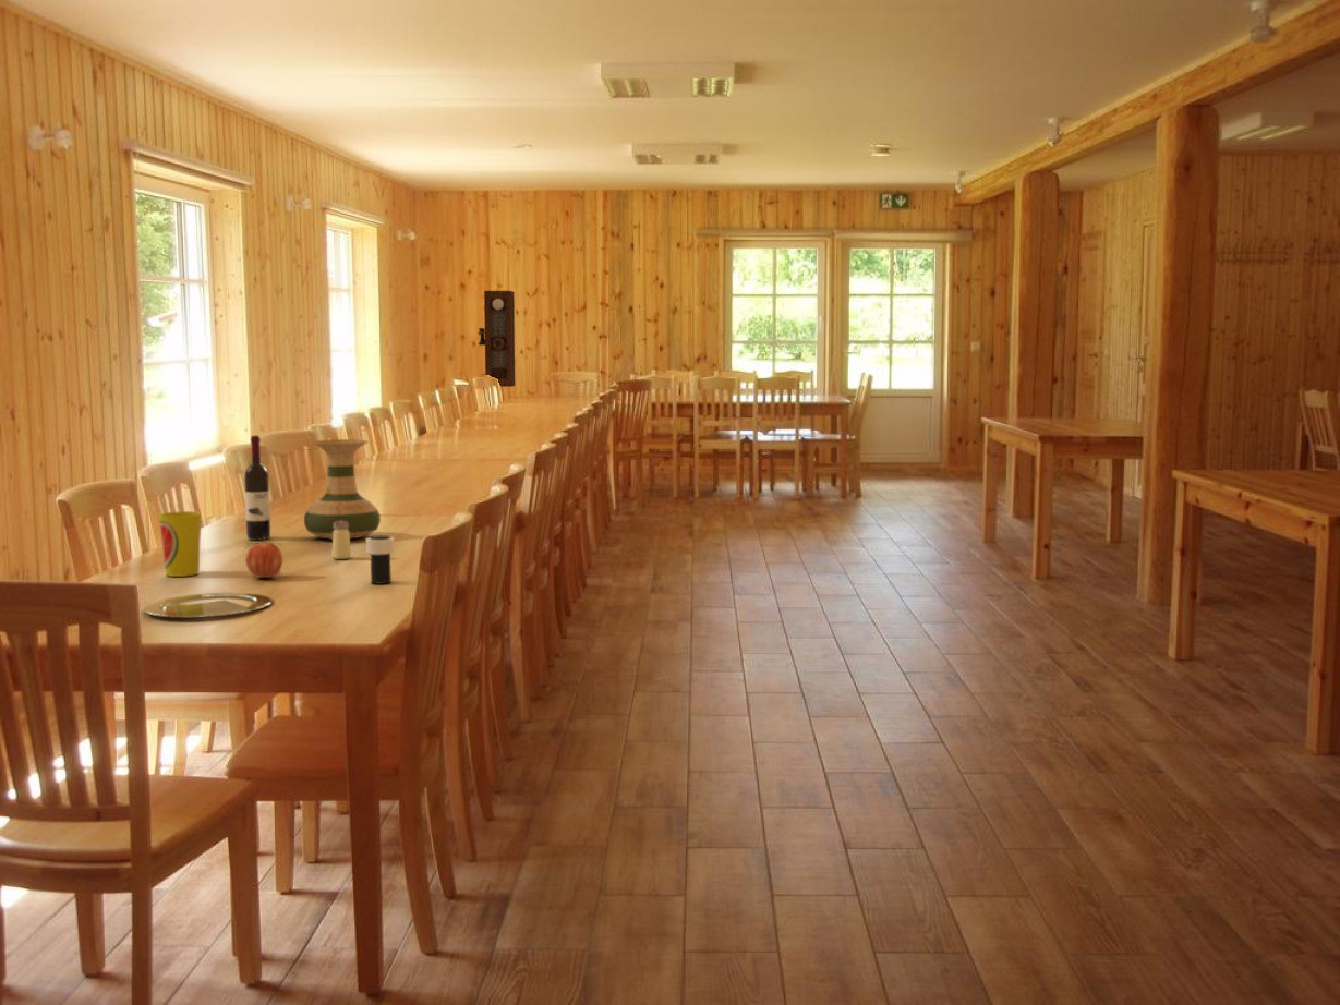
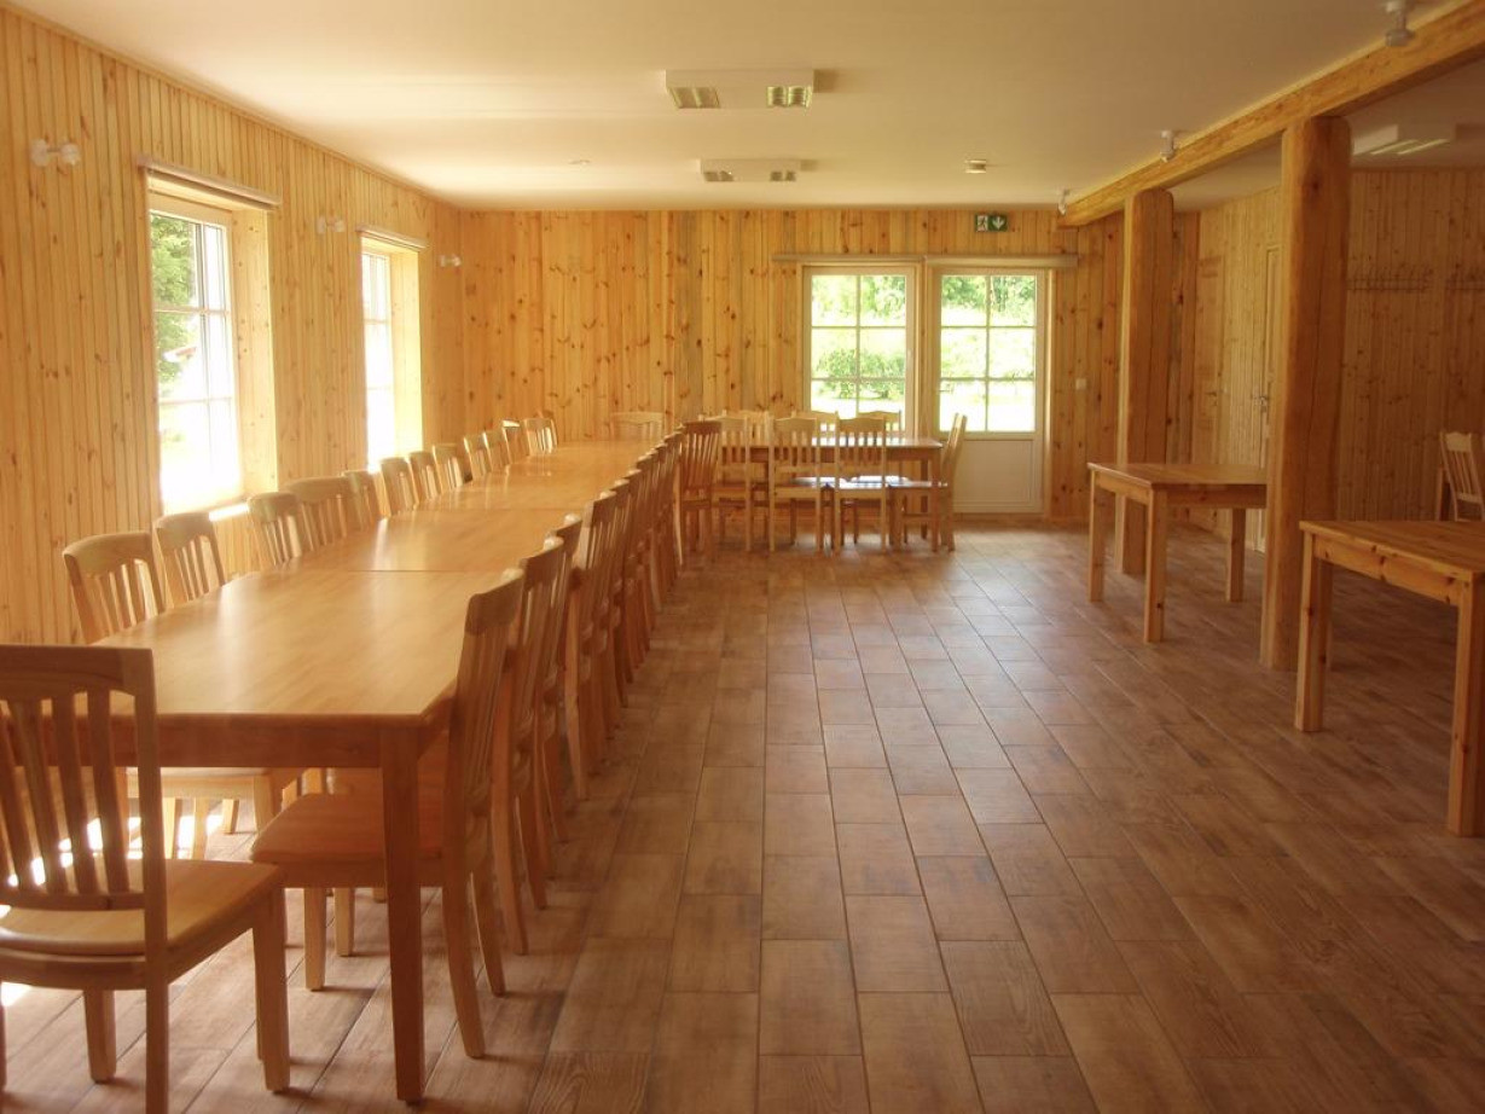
- pendulum clock [476,290,516,388]
- cup [365,534,396,585]
- cup [158,510,202,578]
- vase [303,438,382,541]
- saltshaker [330,521,352,560]
- fruit [244,537,285,579]
- wine bottle [243,434,271,542]
- plate [142,592,274,619]
